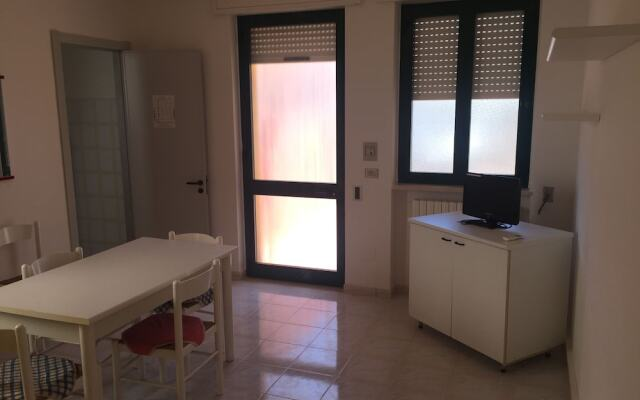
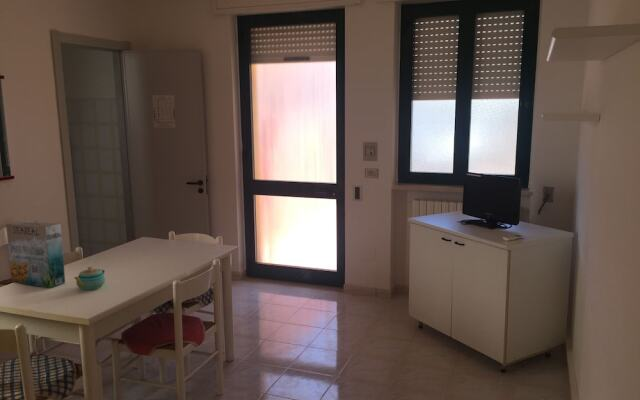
+ teapot [73,266,106,291]
+ cereal box [5,220,66,289]
